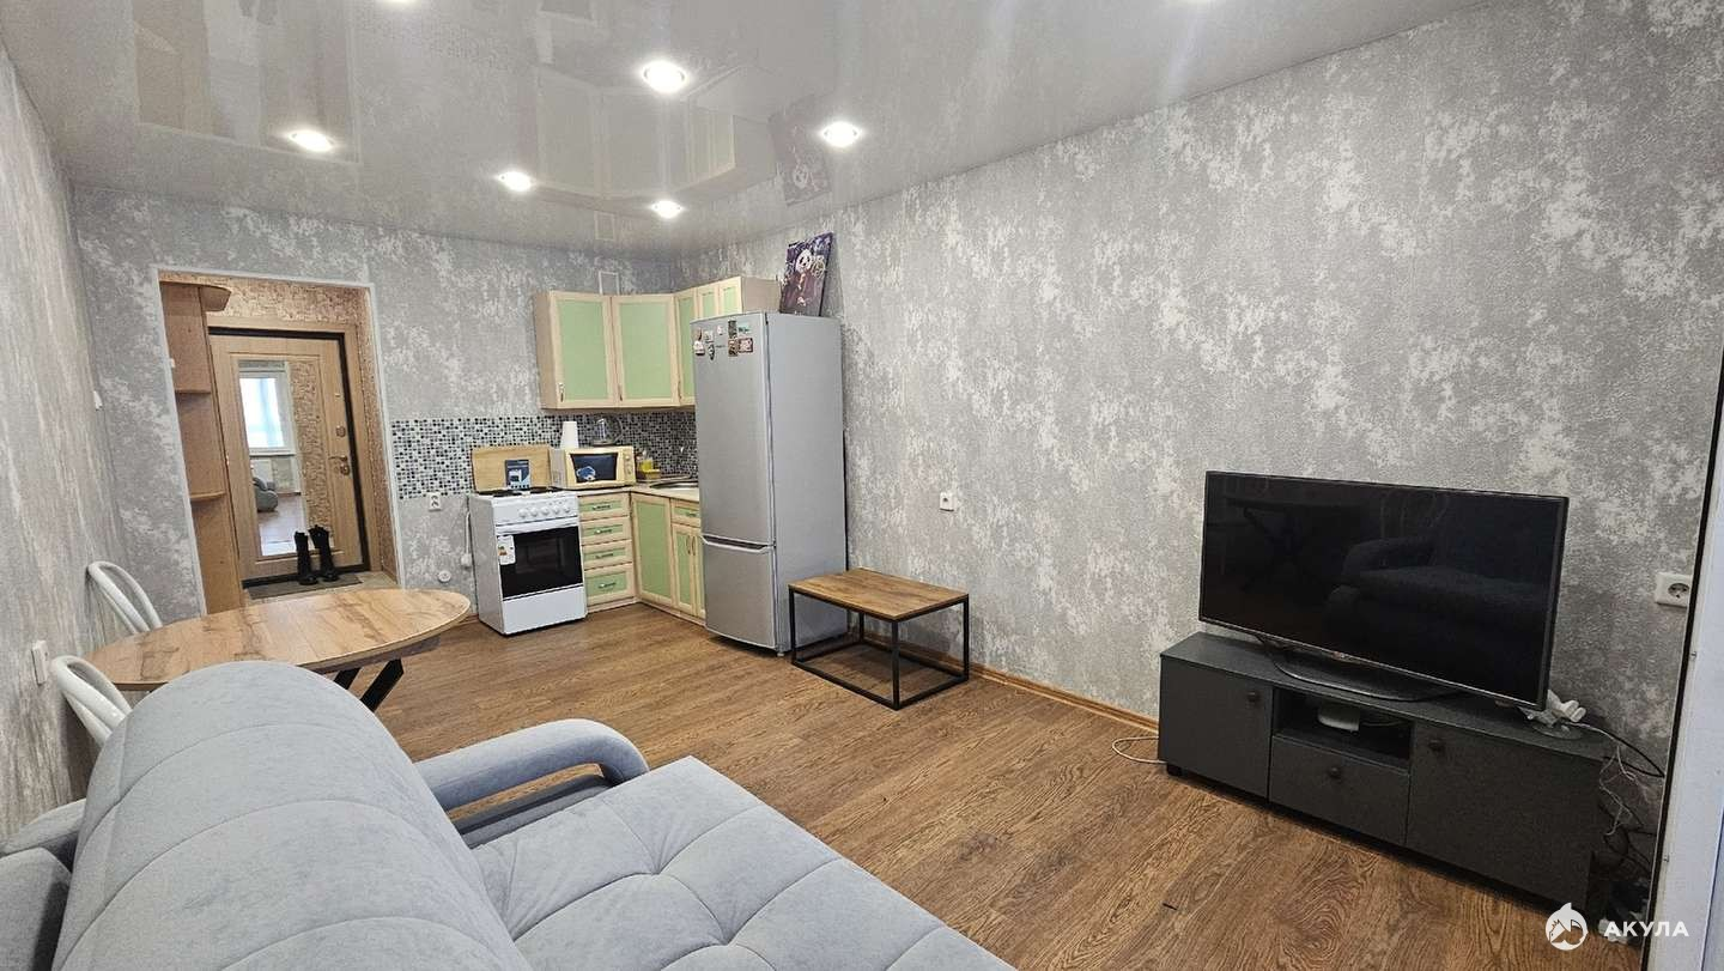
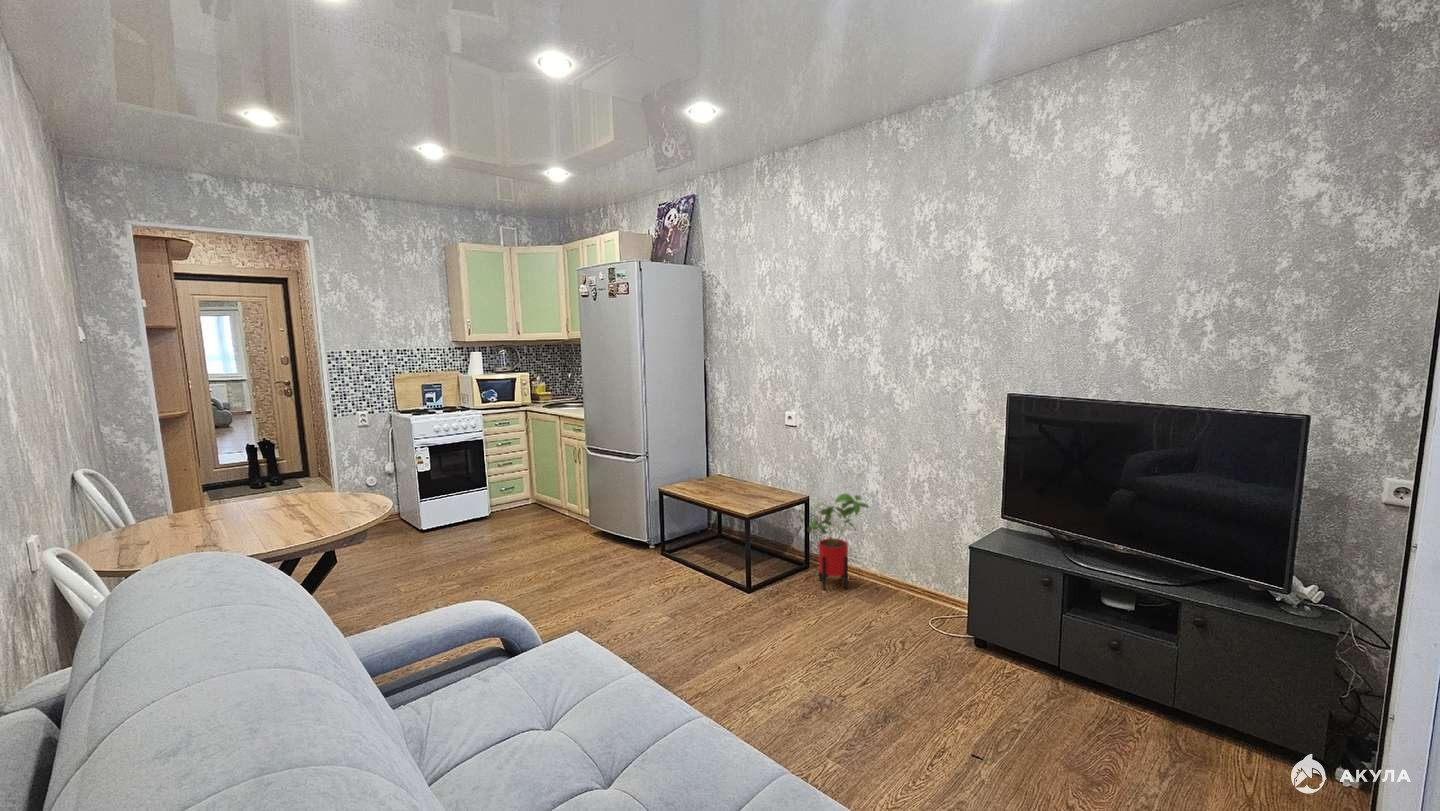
+ house plant [806,493,871,591]
